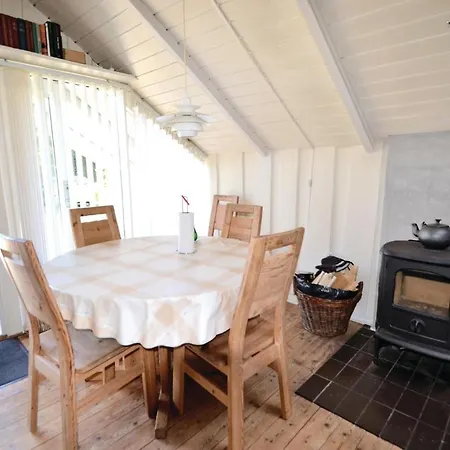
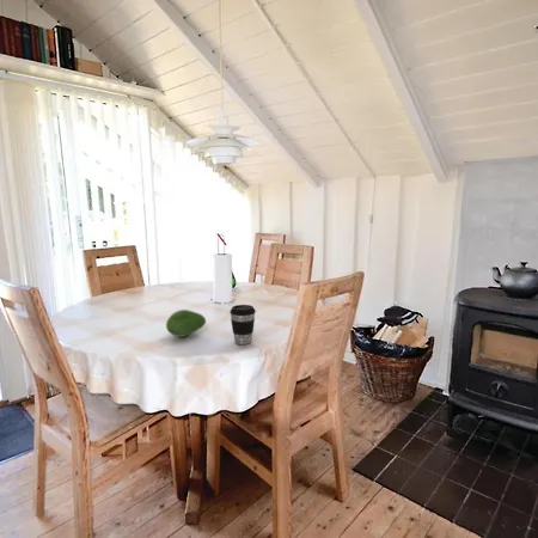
+ fruit [165,308,207,338]
+ coffee cup [228,304,257,346]
